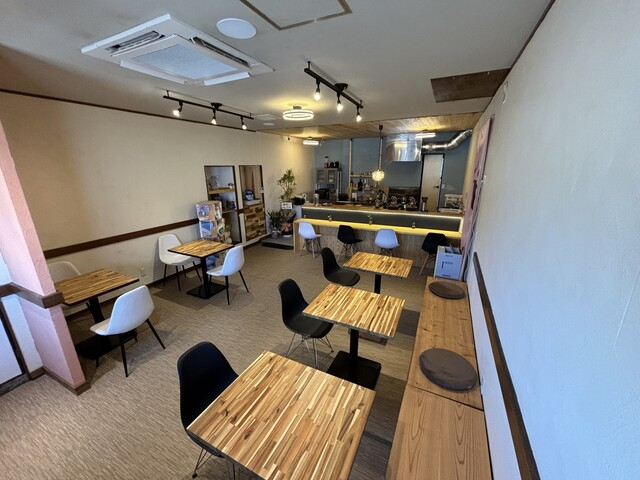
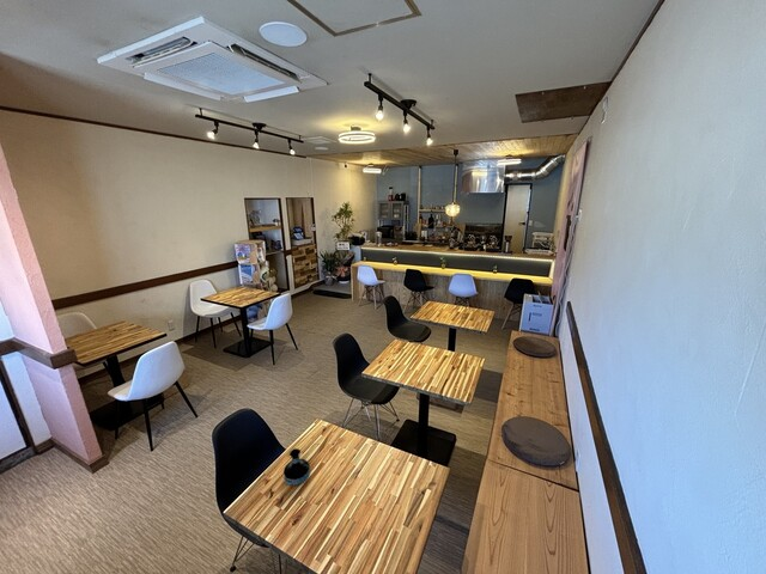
+ tequila bottle [282,447,311,487]
